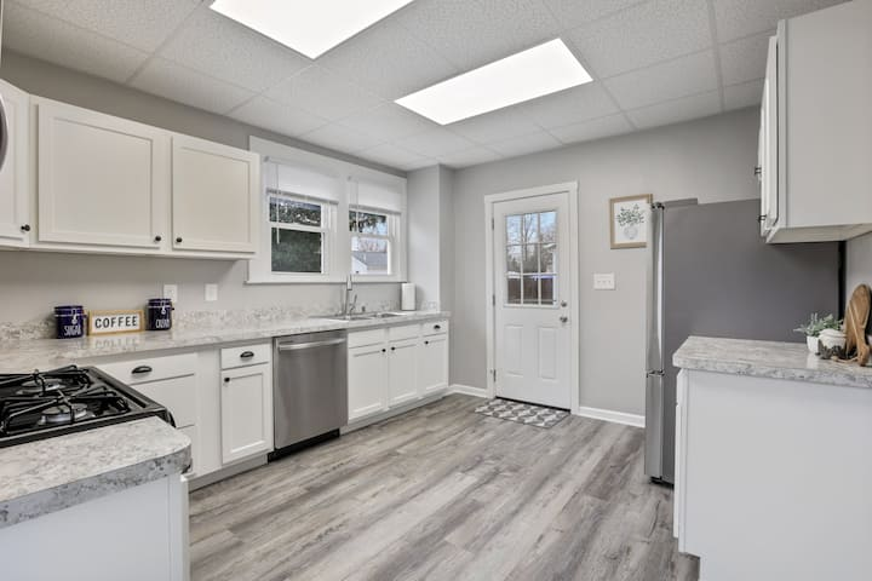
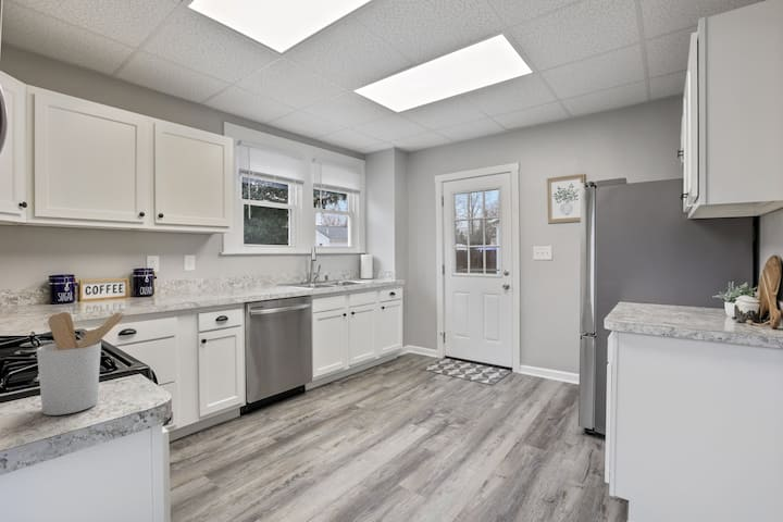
+ utensil holder [36,311,126,417]
